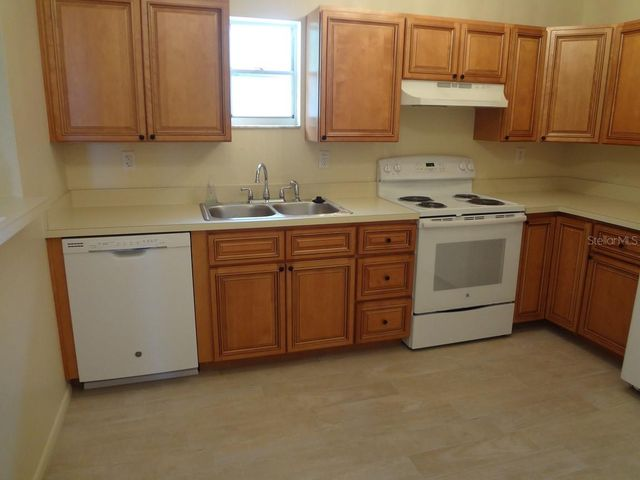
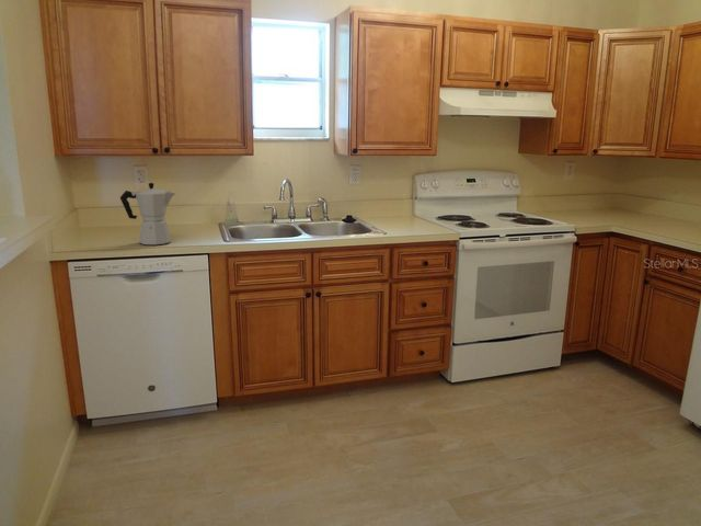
+ moka pot [119,182,176,247]
